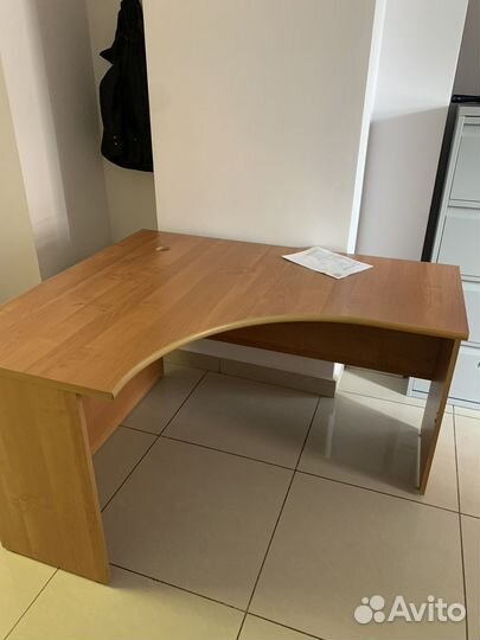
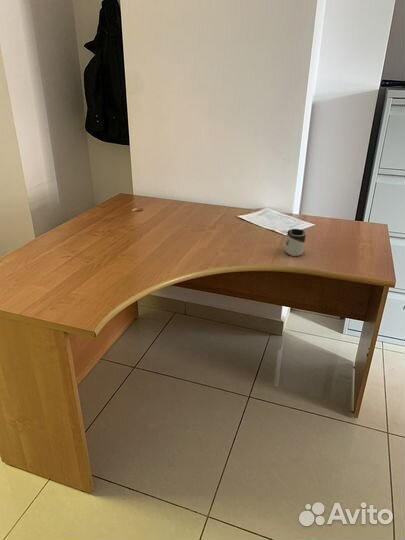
+ cup [285,228,307,257]
